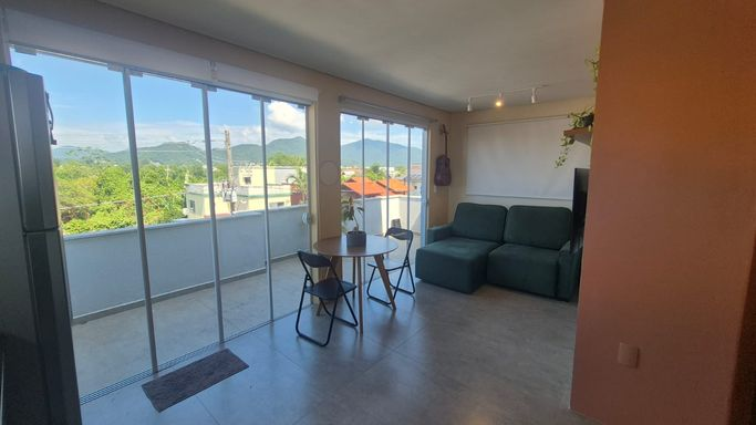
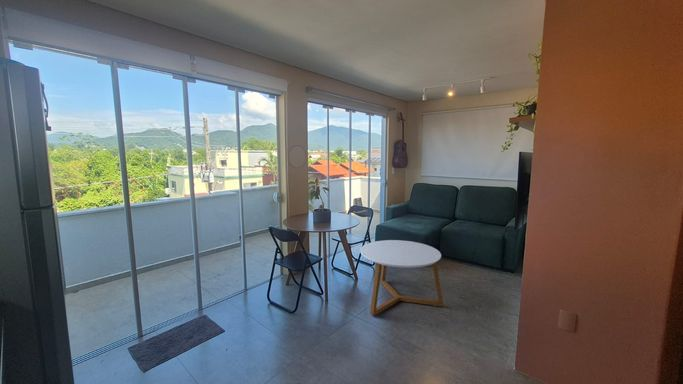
+ coffee table [359,239,444,316]
